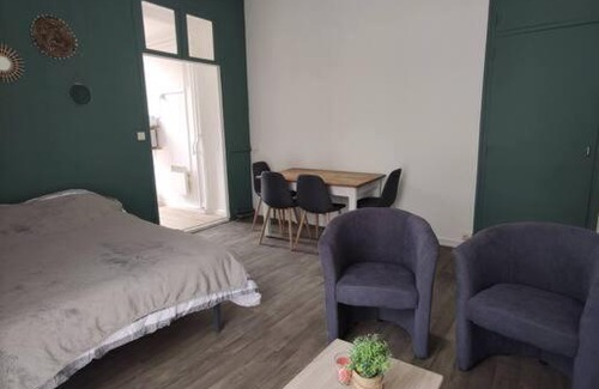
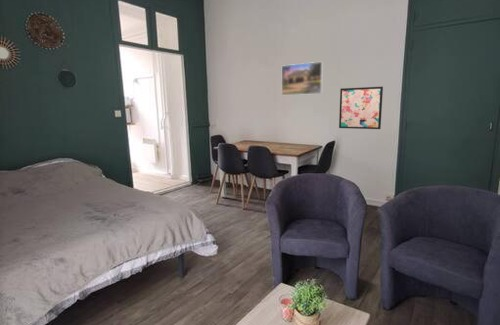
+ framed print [280,61,324,96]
+ wall art [338,86,384,130]
